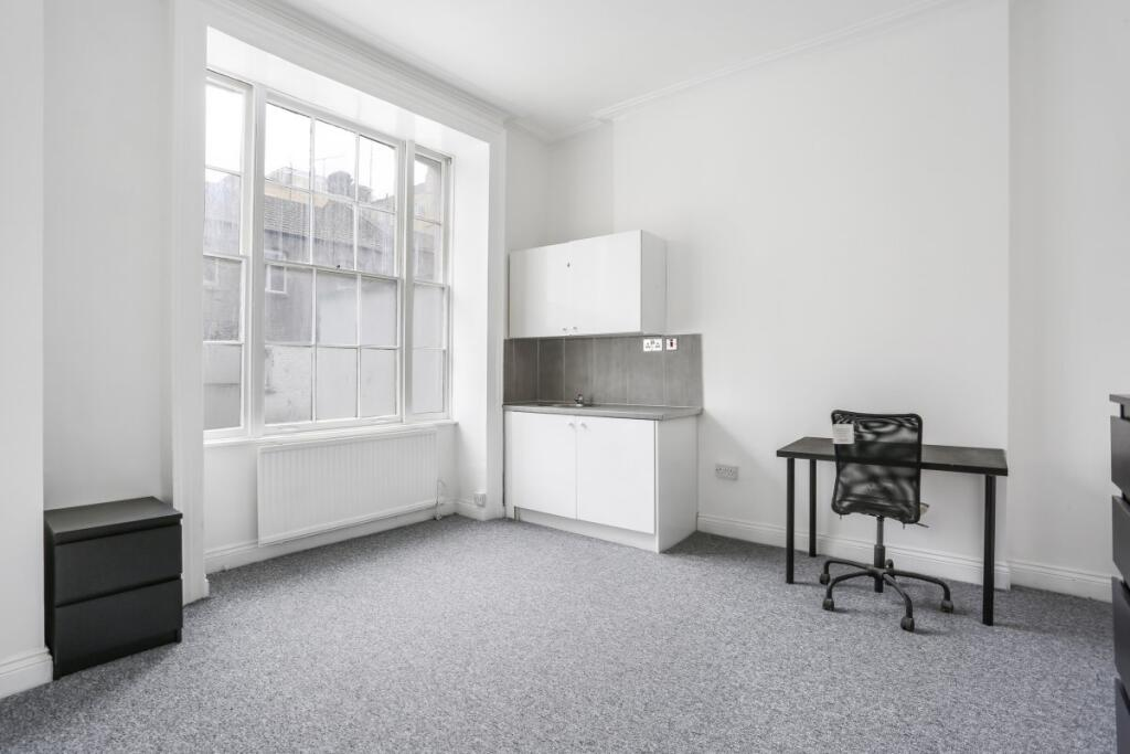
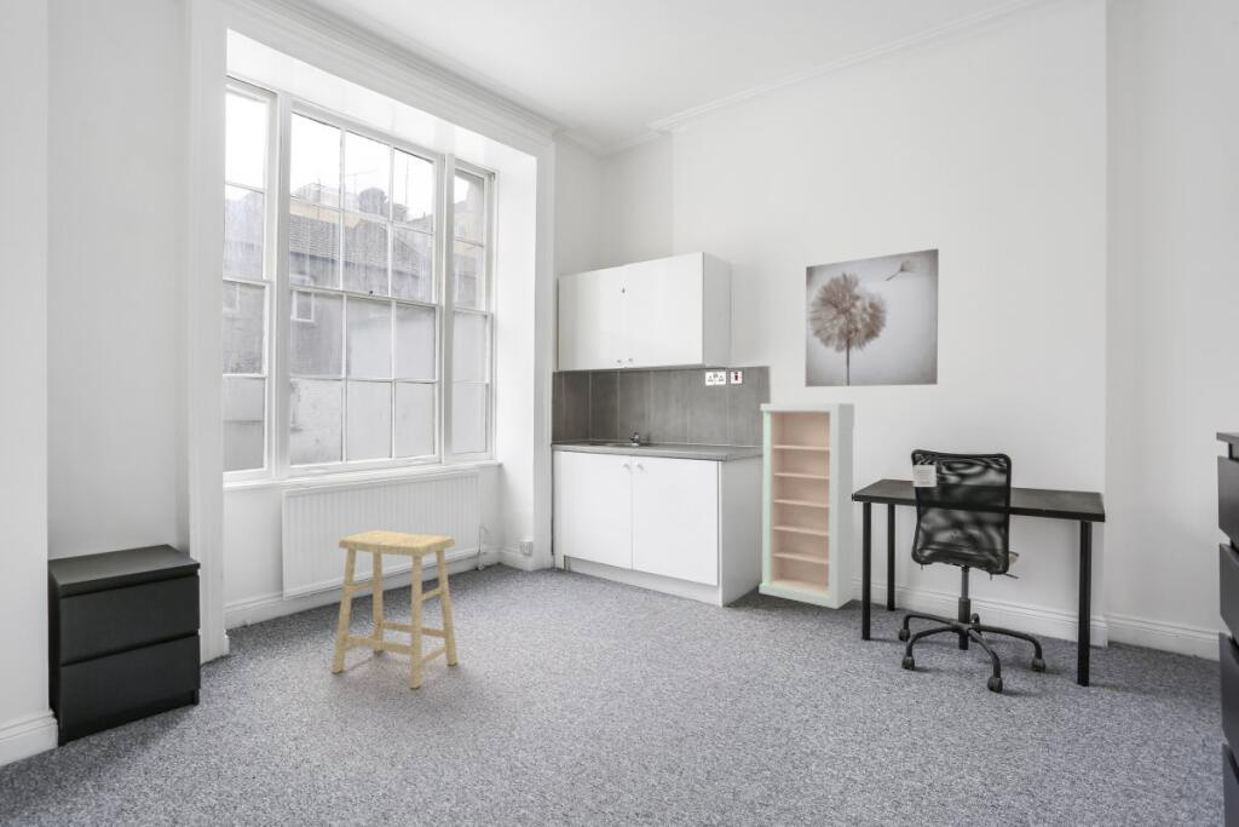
+ shelving unit [759,402,855,610]
+ stool [330,529,459,690]
+ wall art [805,247,940,387]
